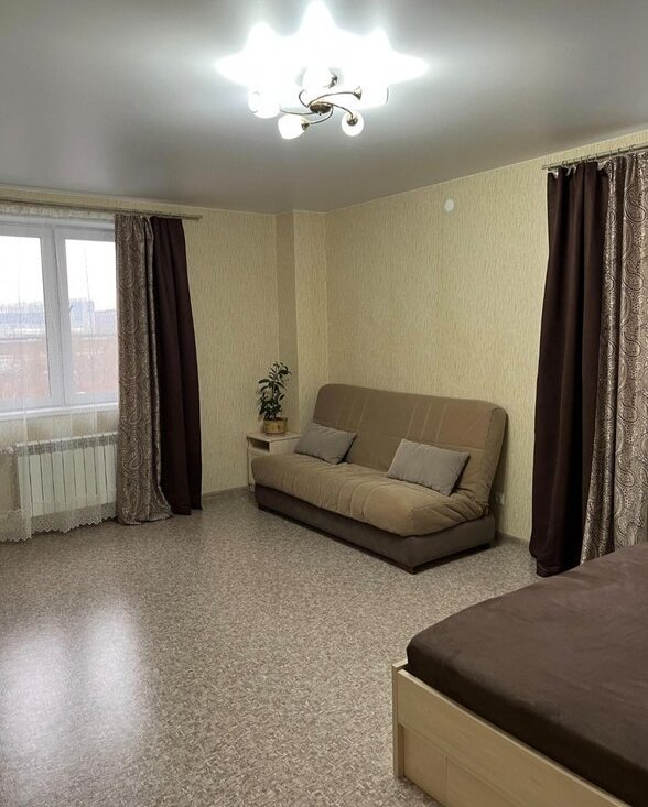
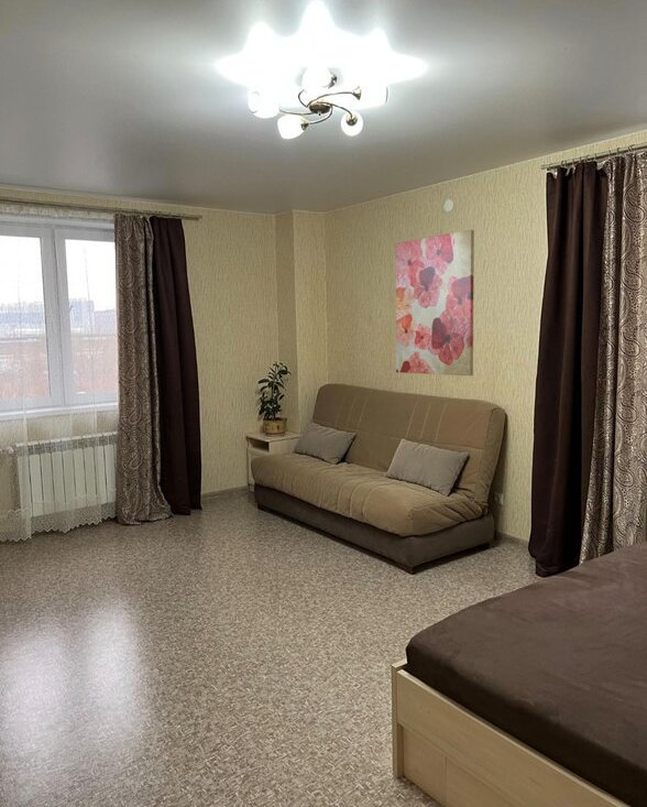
+ wall art [395,229,475,377]
